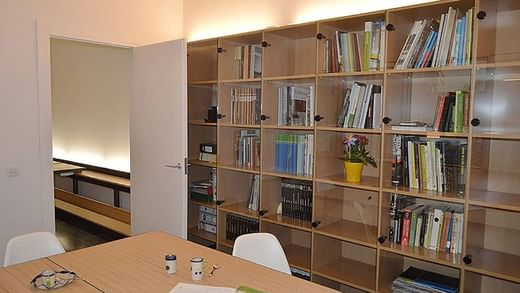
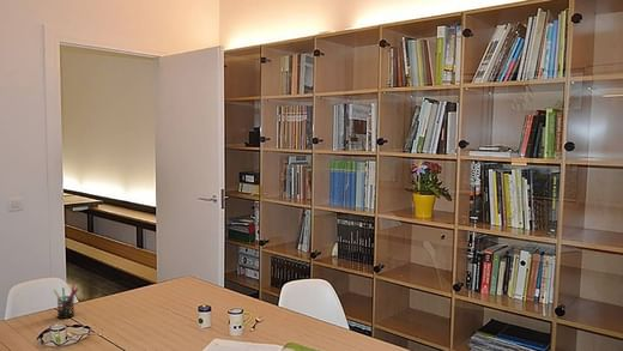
+ pen holder [53,283,79,320]
